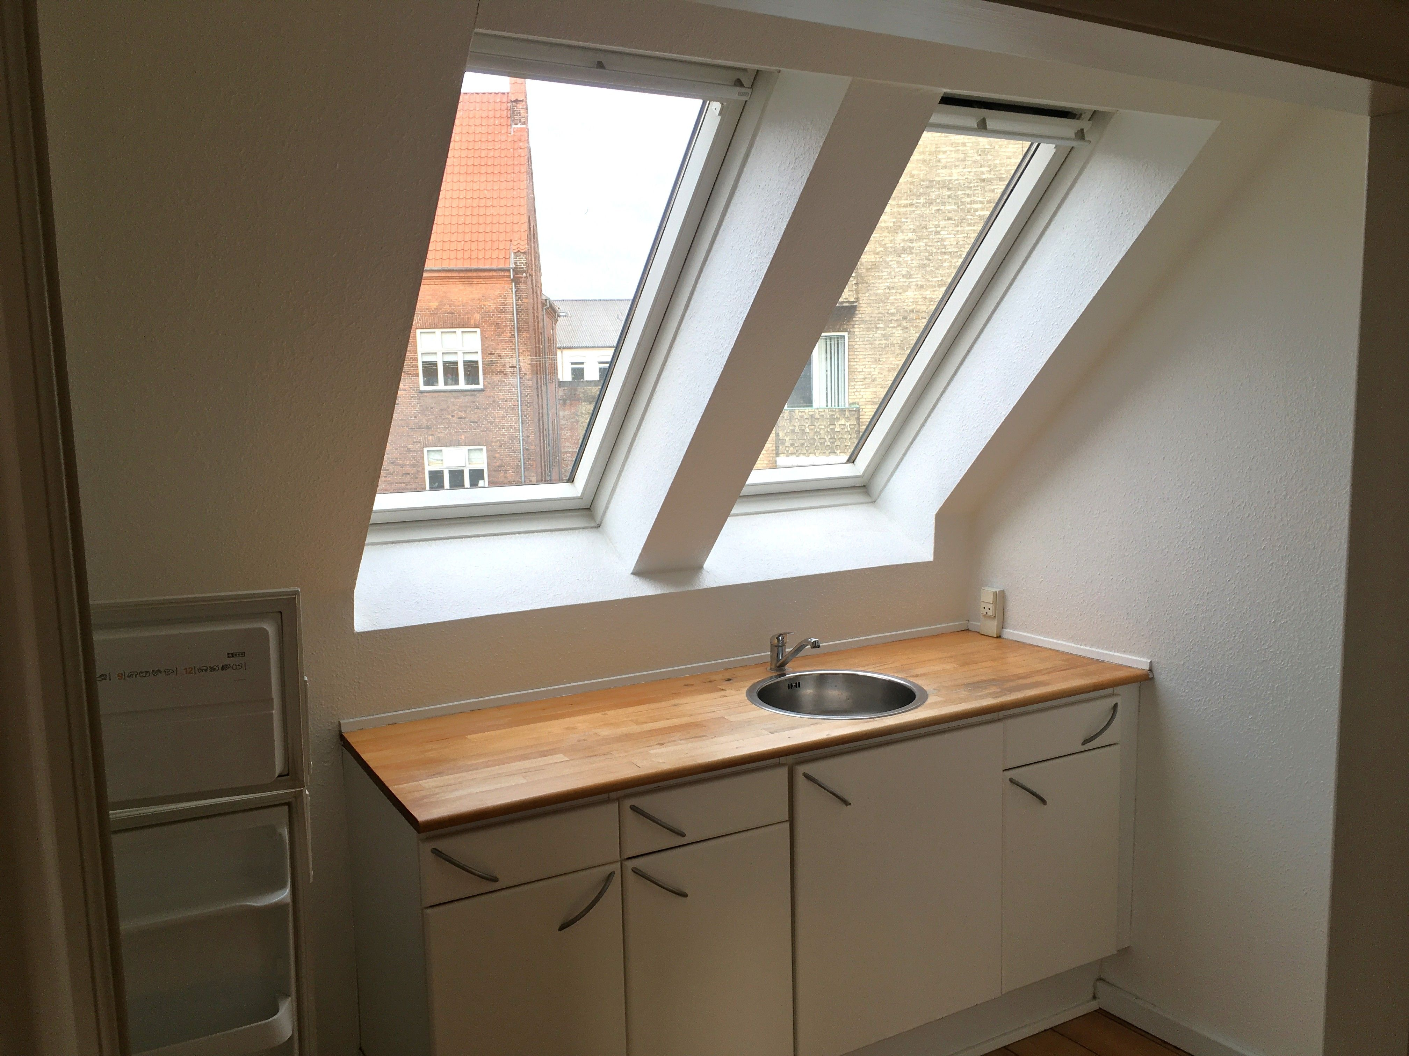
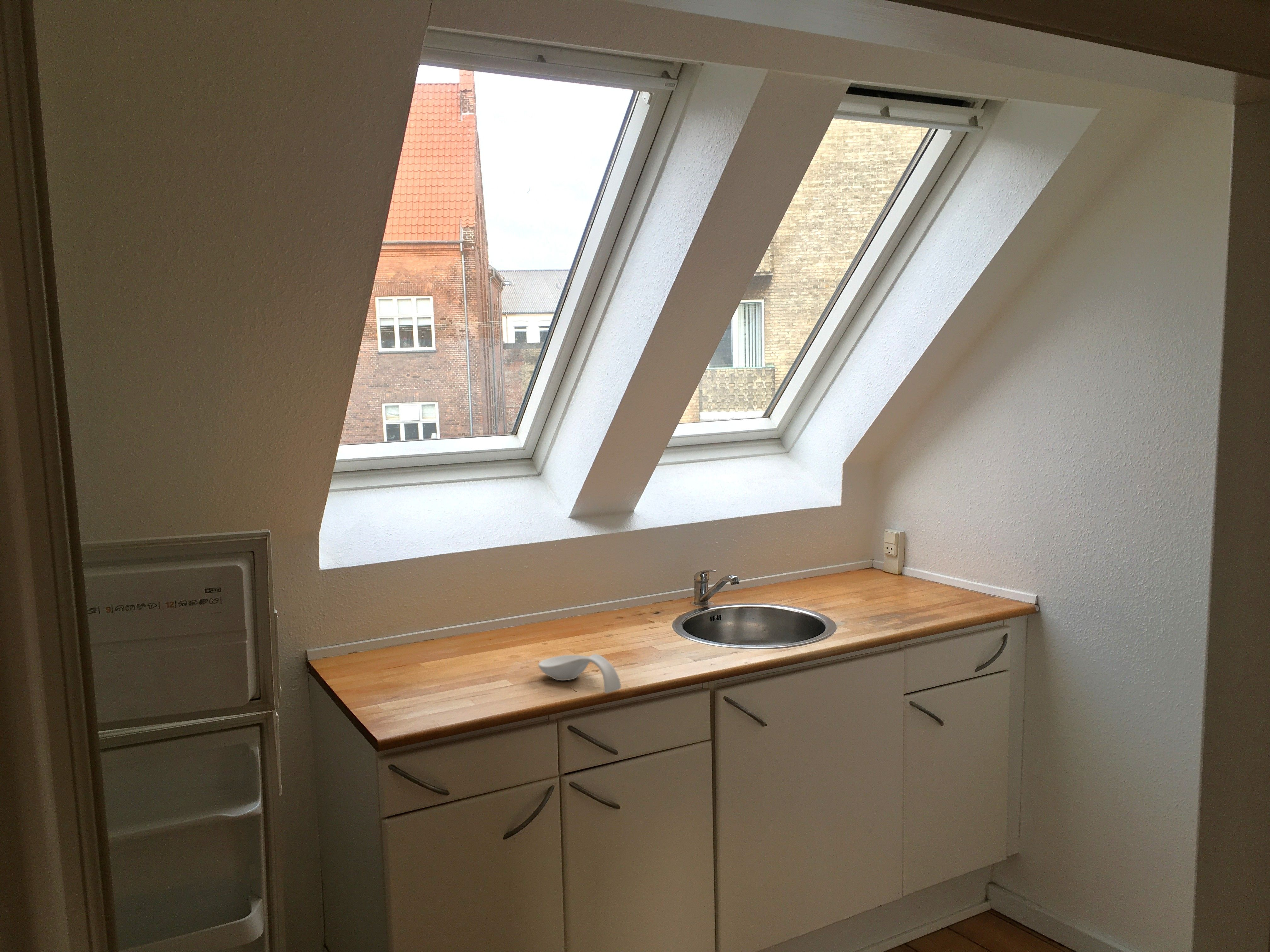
+ spoon rest [538,654,621,694]
